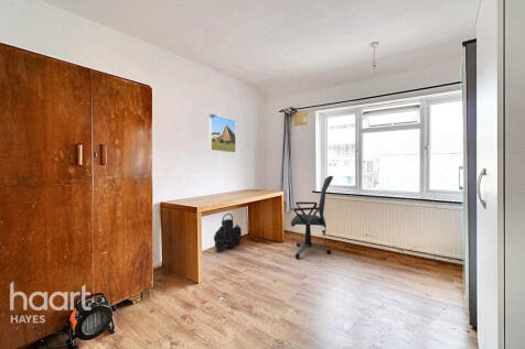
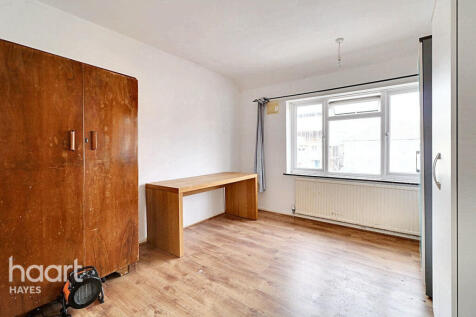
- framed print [208,113,237,154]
- office chair [290,175,334,260]
- backpack [213,212,244,253]
